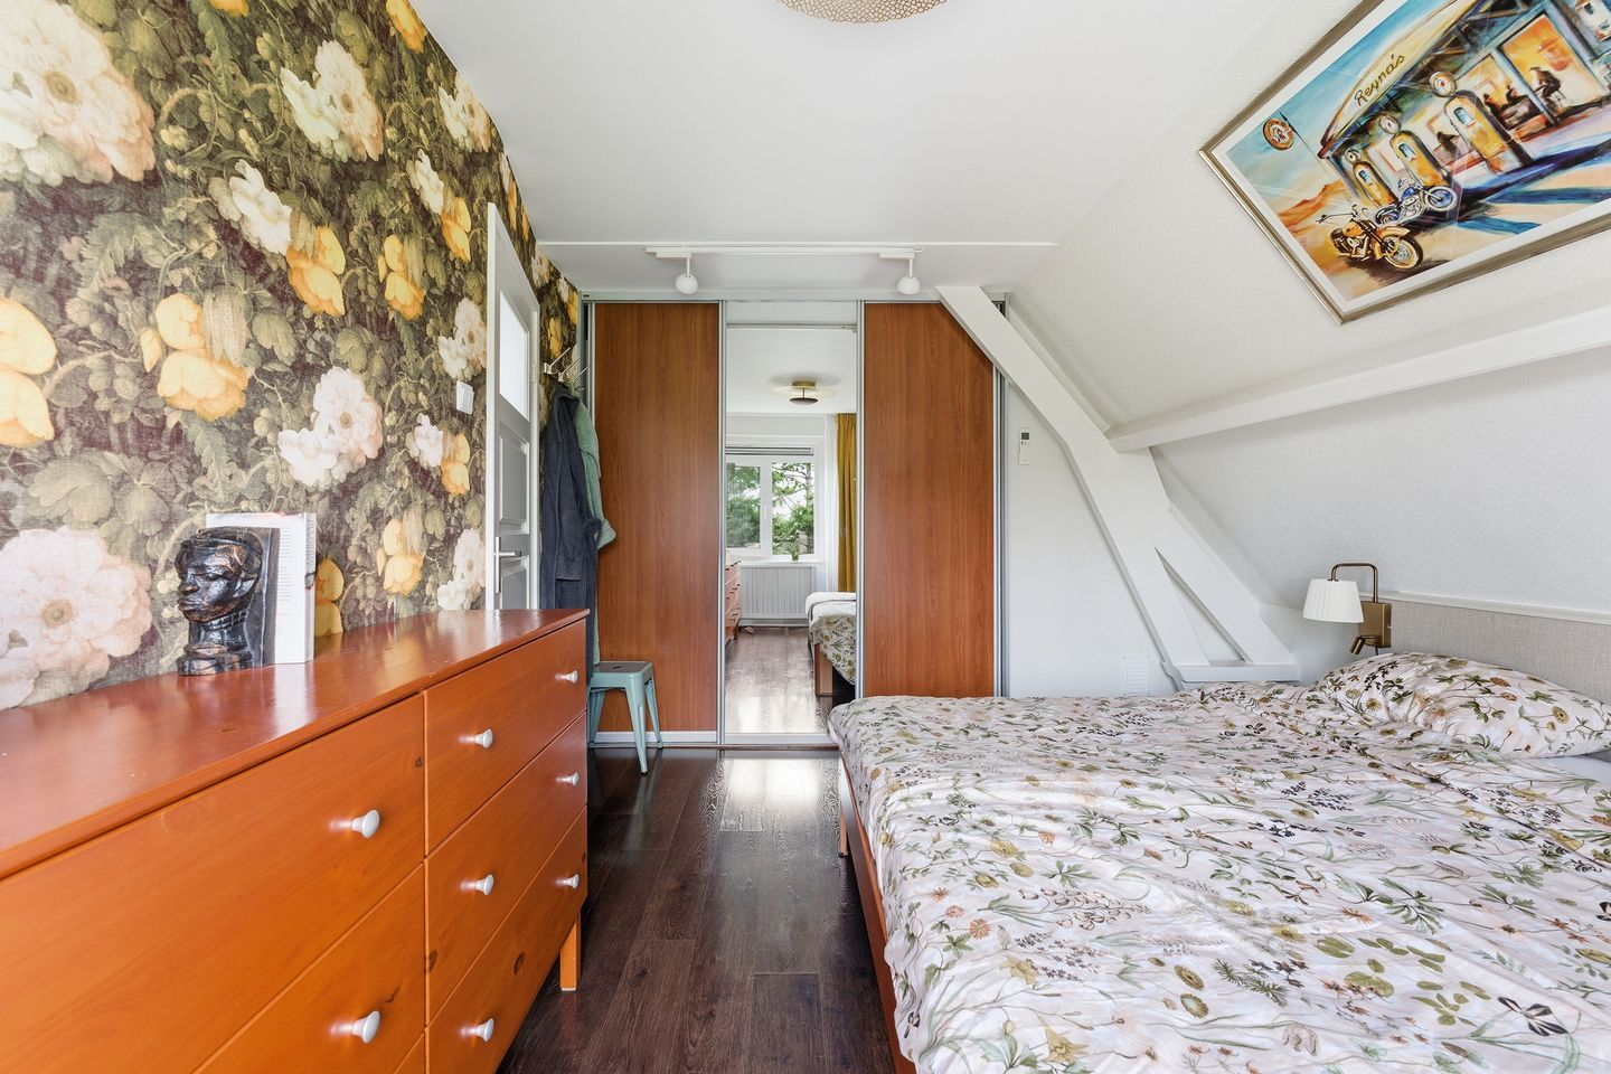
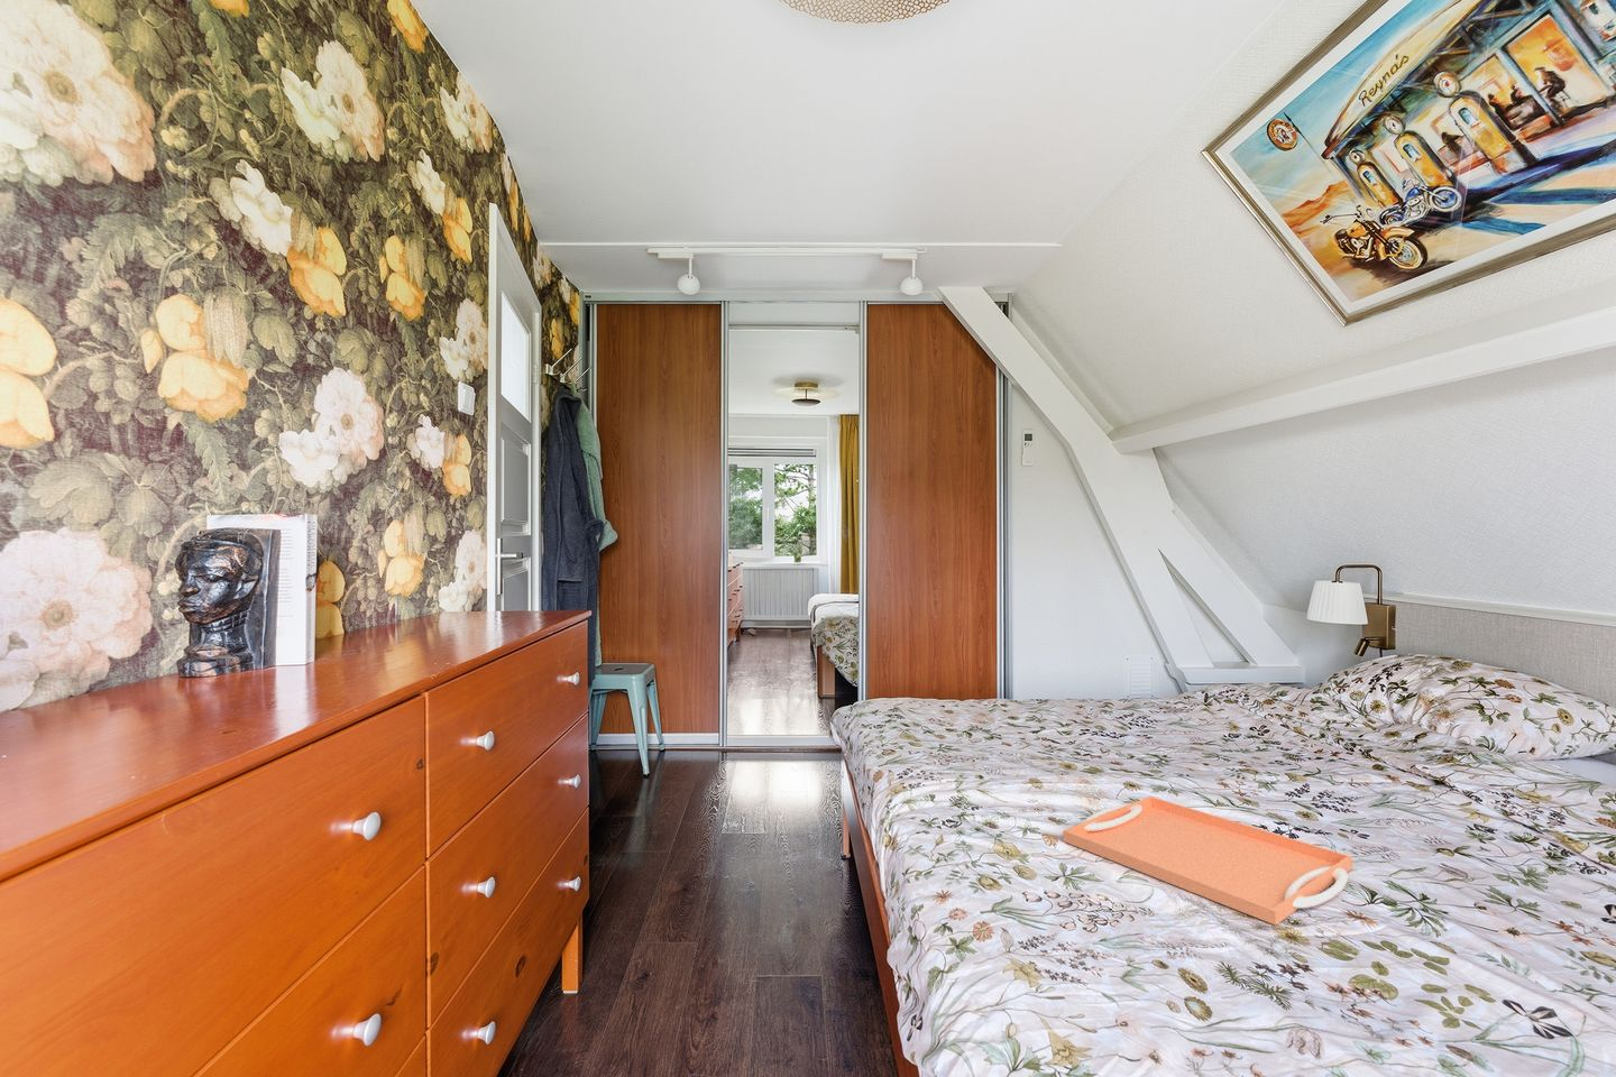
+ serving tray [1062,796,1354,927]
